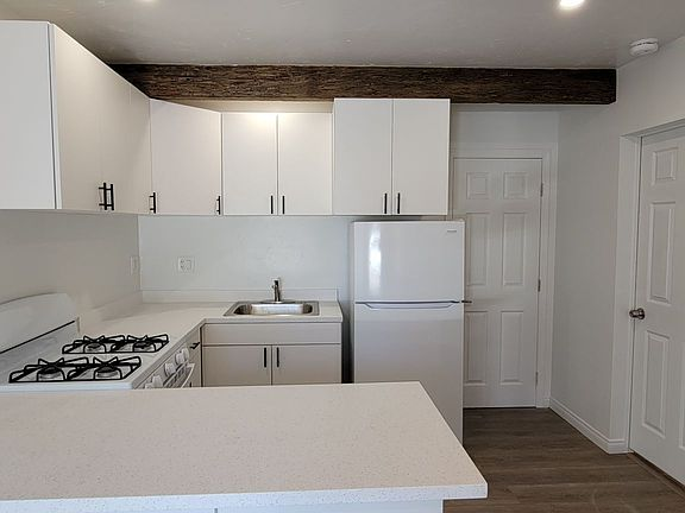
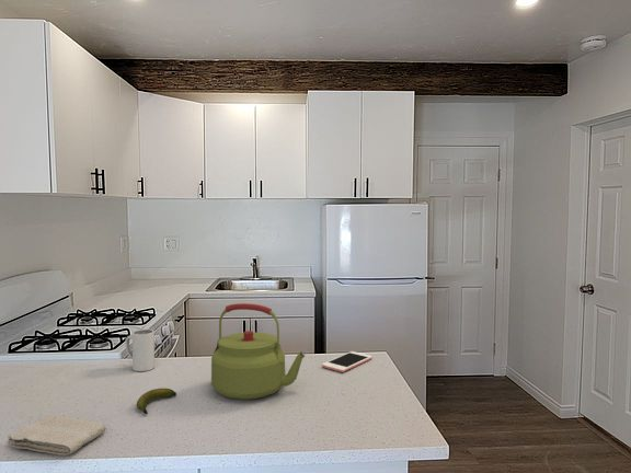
+ kettle [210,302,306,401]
+ cell phone [321,350,374,373]
+ banana [136,388,177,415]
+ mug [124,328,156,372]
+ washcloth [5,414,107,457]
